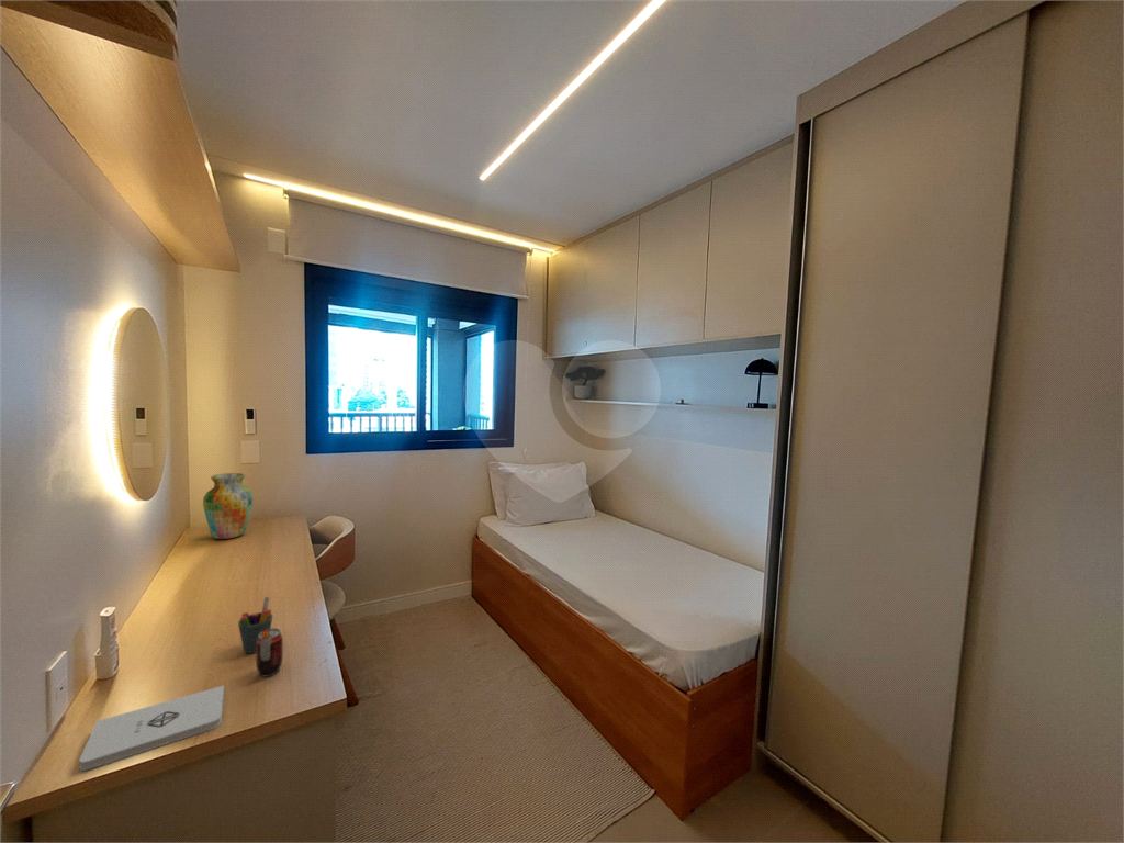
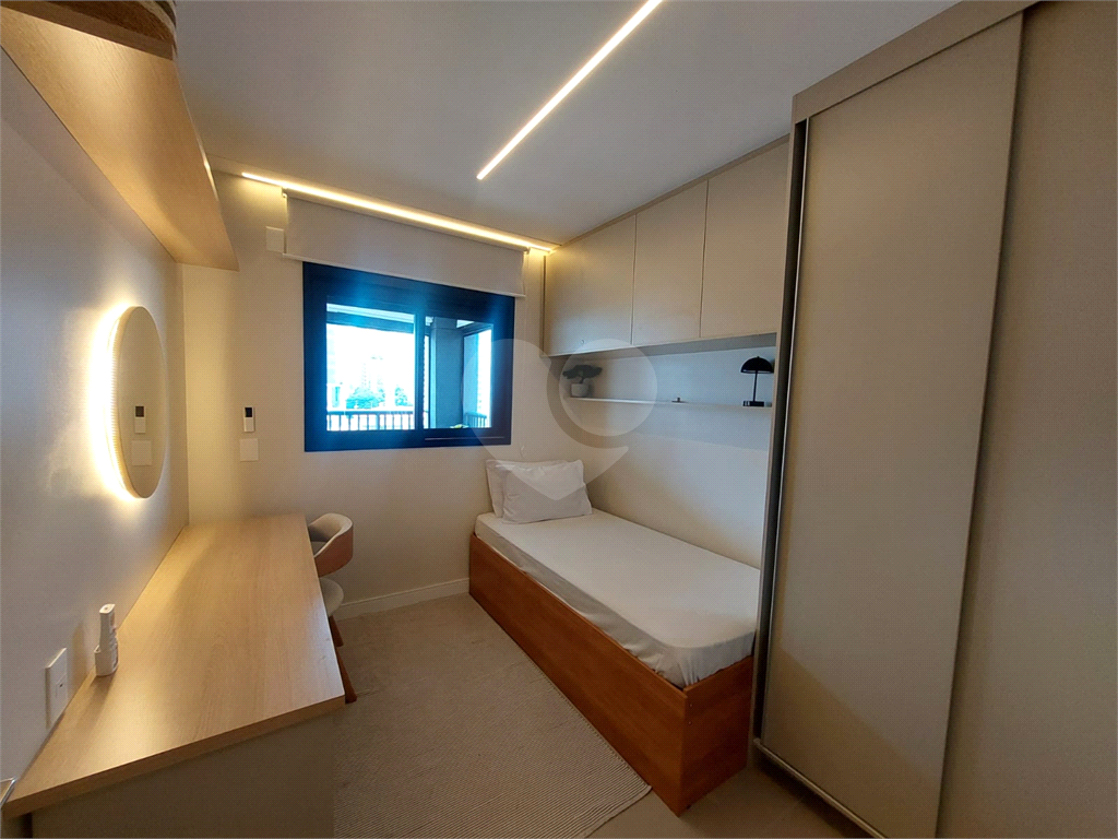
- vase [202,472,254,540]
- pen holder [237,596,273,654]
- beverage can [255,627,284,677]
- notepad [78,685,225,772]
